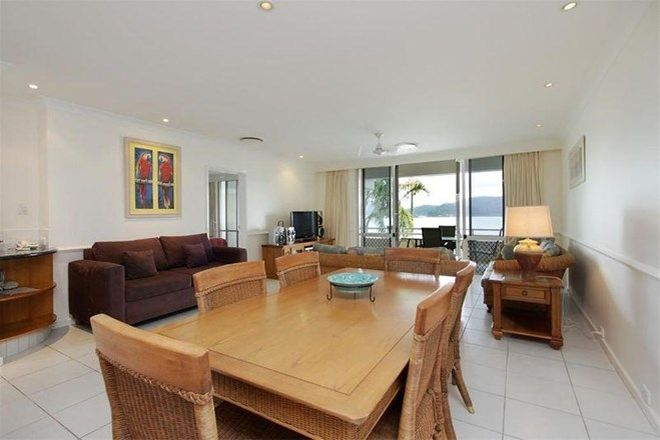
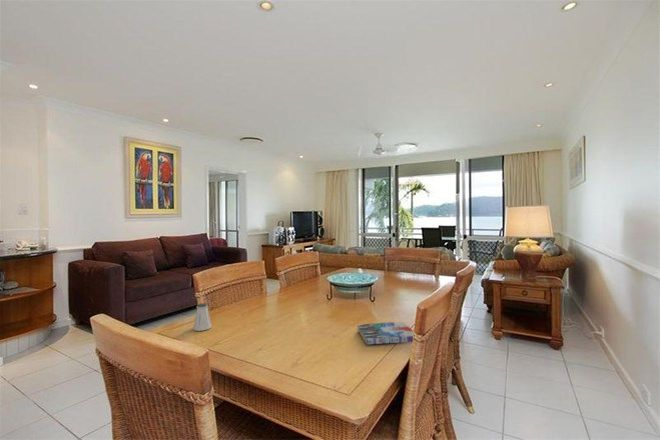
+ book [357,321,414,345]
+ saltshaker [192,302,212,332]
